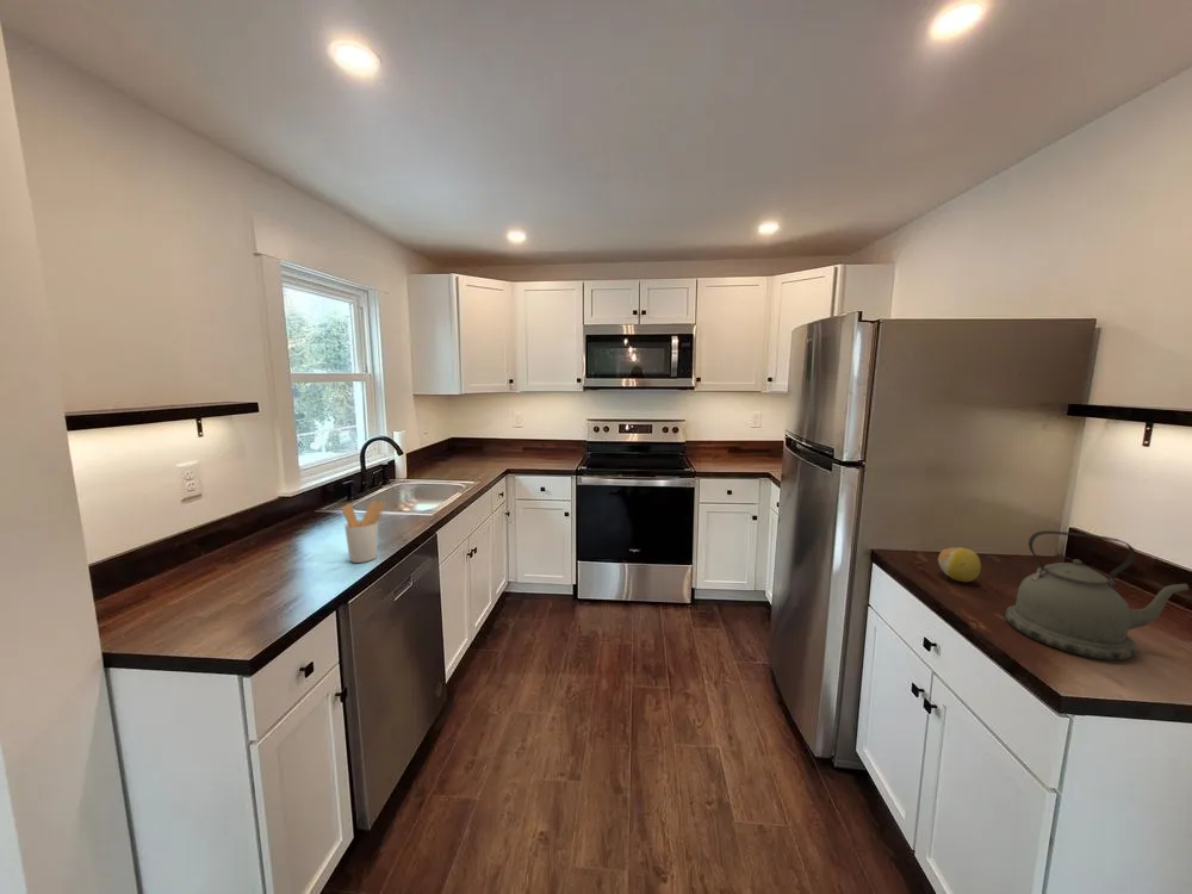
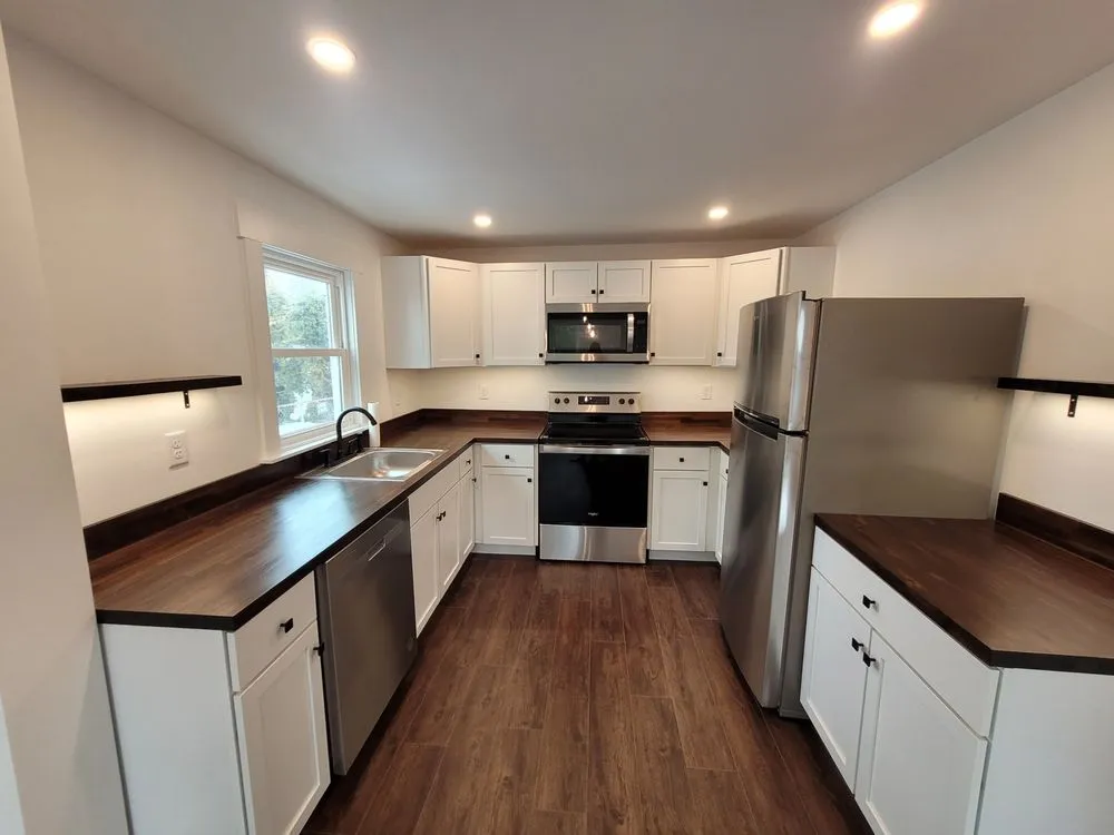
- utensil holder [341,499,386,564]
- kettle [1004,529,1191,662]
- fruit [937,546,982,583]
